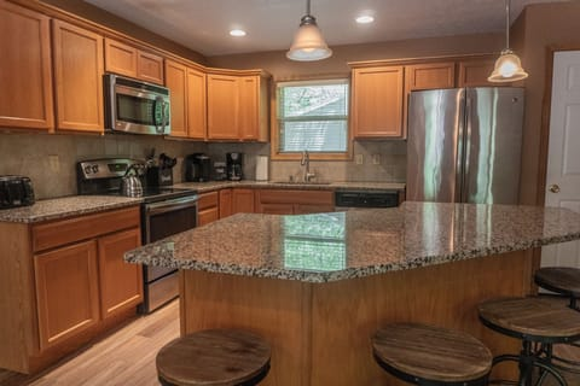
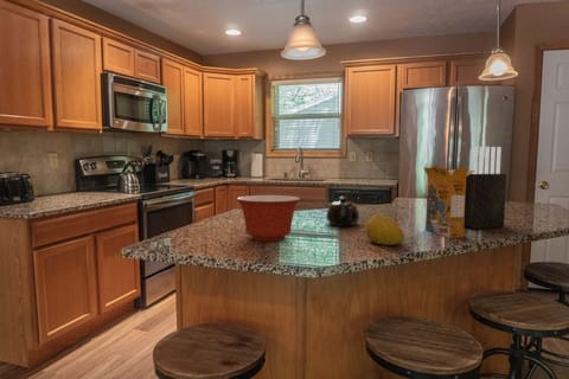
+ mixing bowl [236,194,301,243]
+ cereal box [423,165,475,239]
+ teapot [325,195,362,227]
+ knife block [463,146,507,230]
+ fruit [364,214,405,246]
